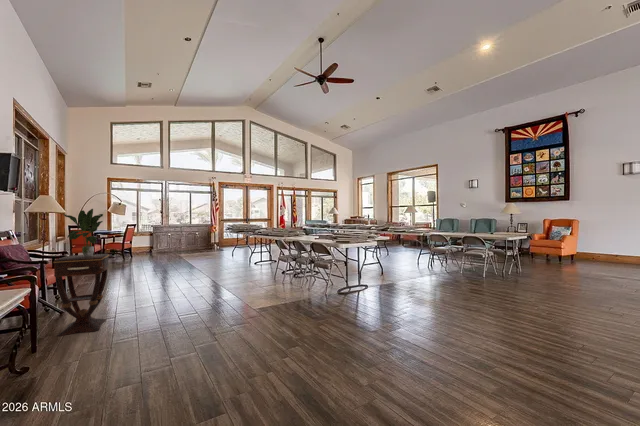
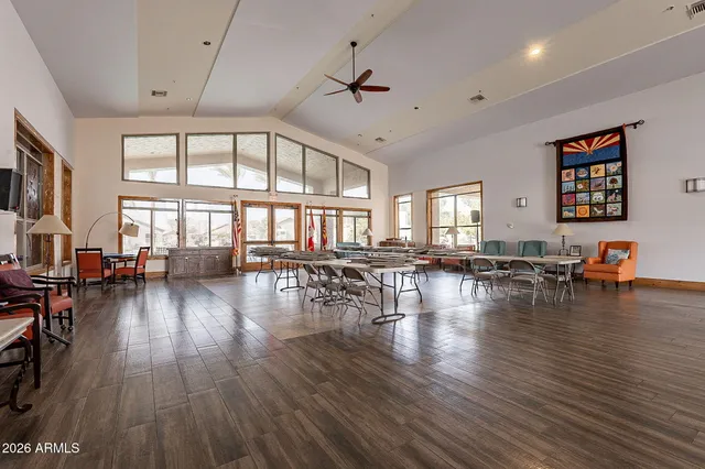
- potted plant [62,208,104,257]
- side table [52,253,110,337]
